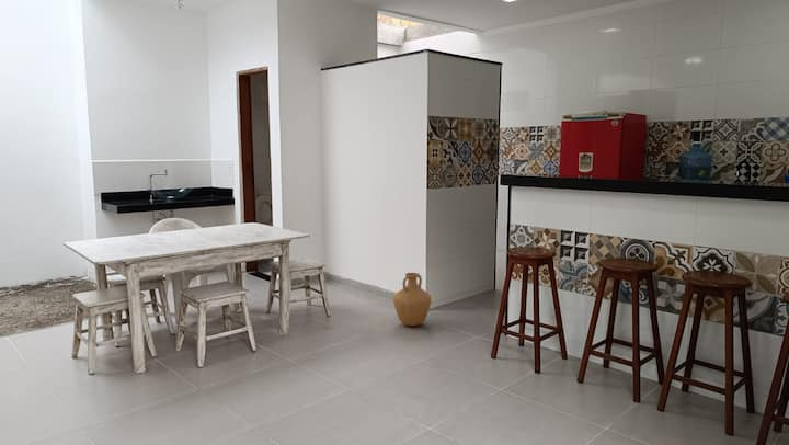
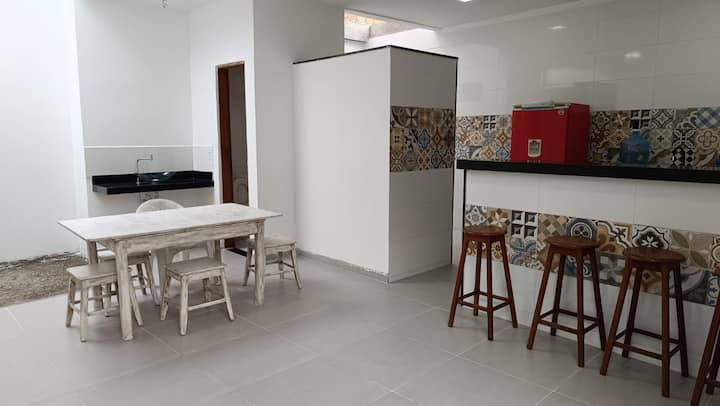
- vase [392,272,432,327]
